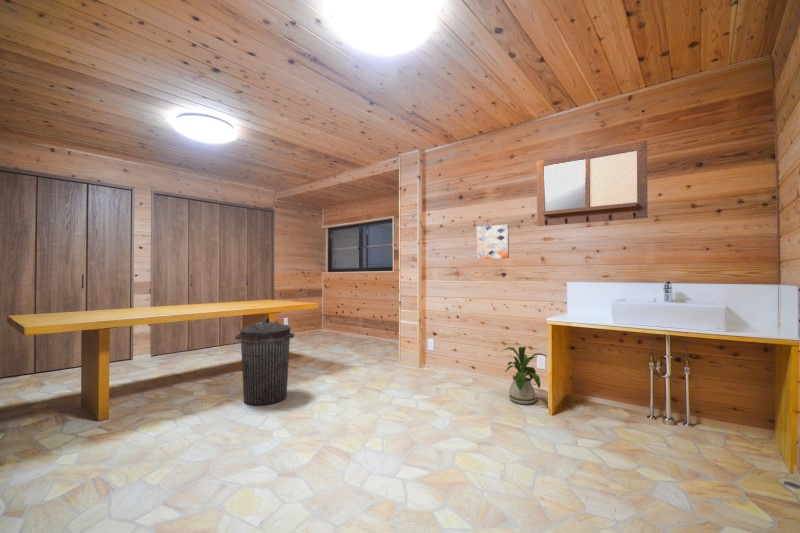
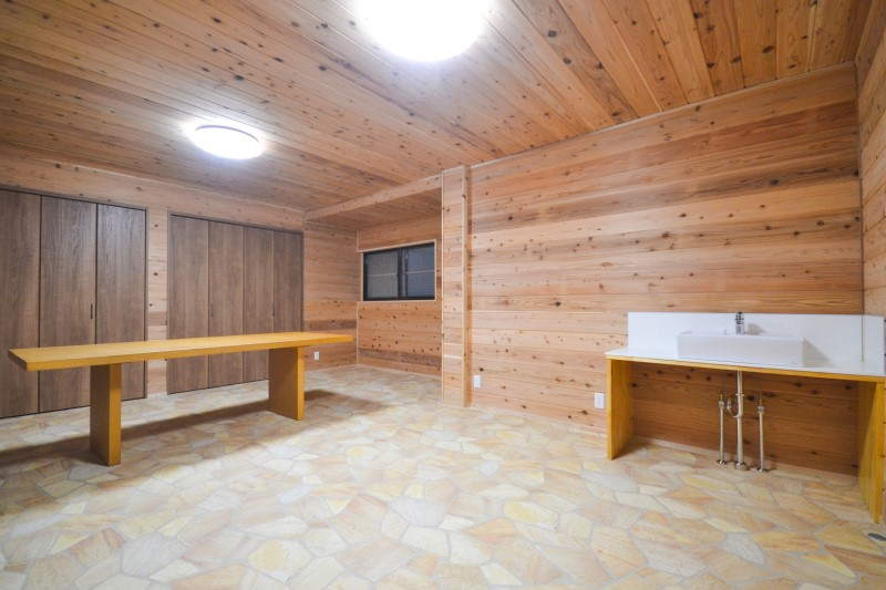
- wall art [476,224,510,260]
- trash can [234,317,296,407]
- writing board [536,140,649,227]
- house plant [499,346,548,405]
